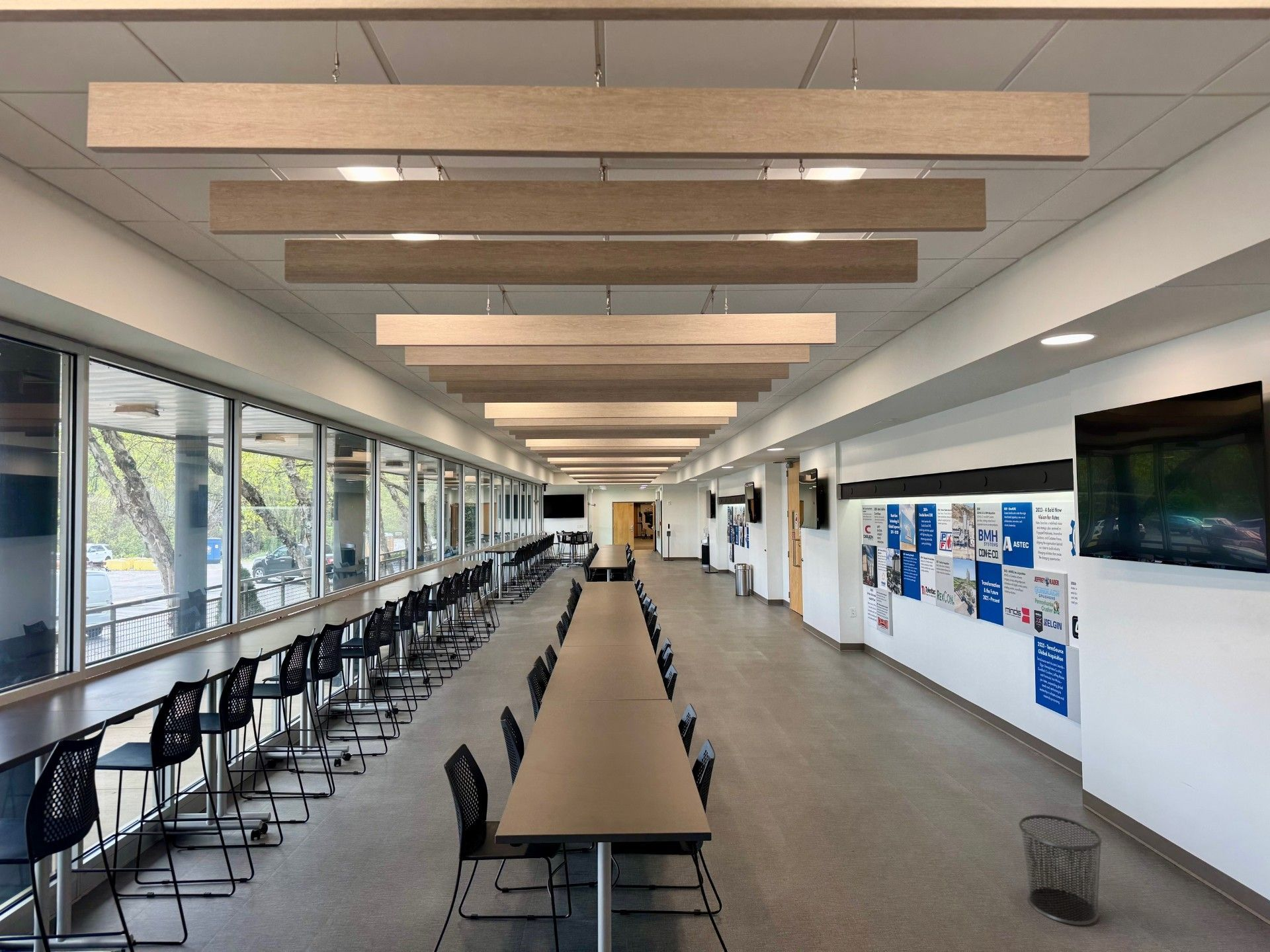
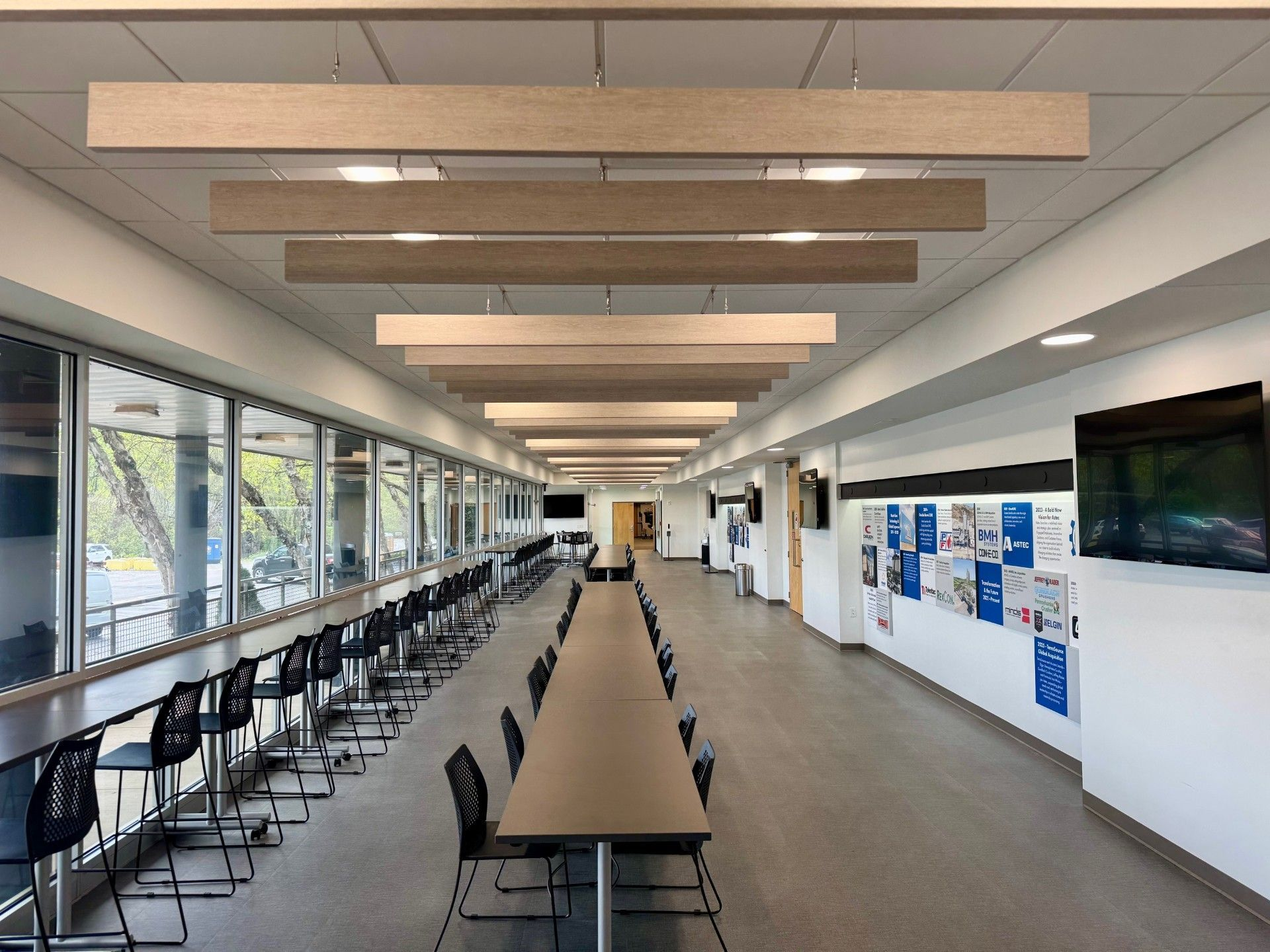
- waste bin [1018,814,1103,926]
